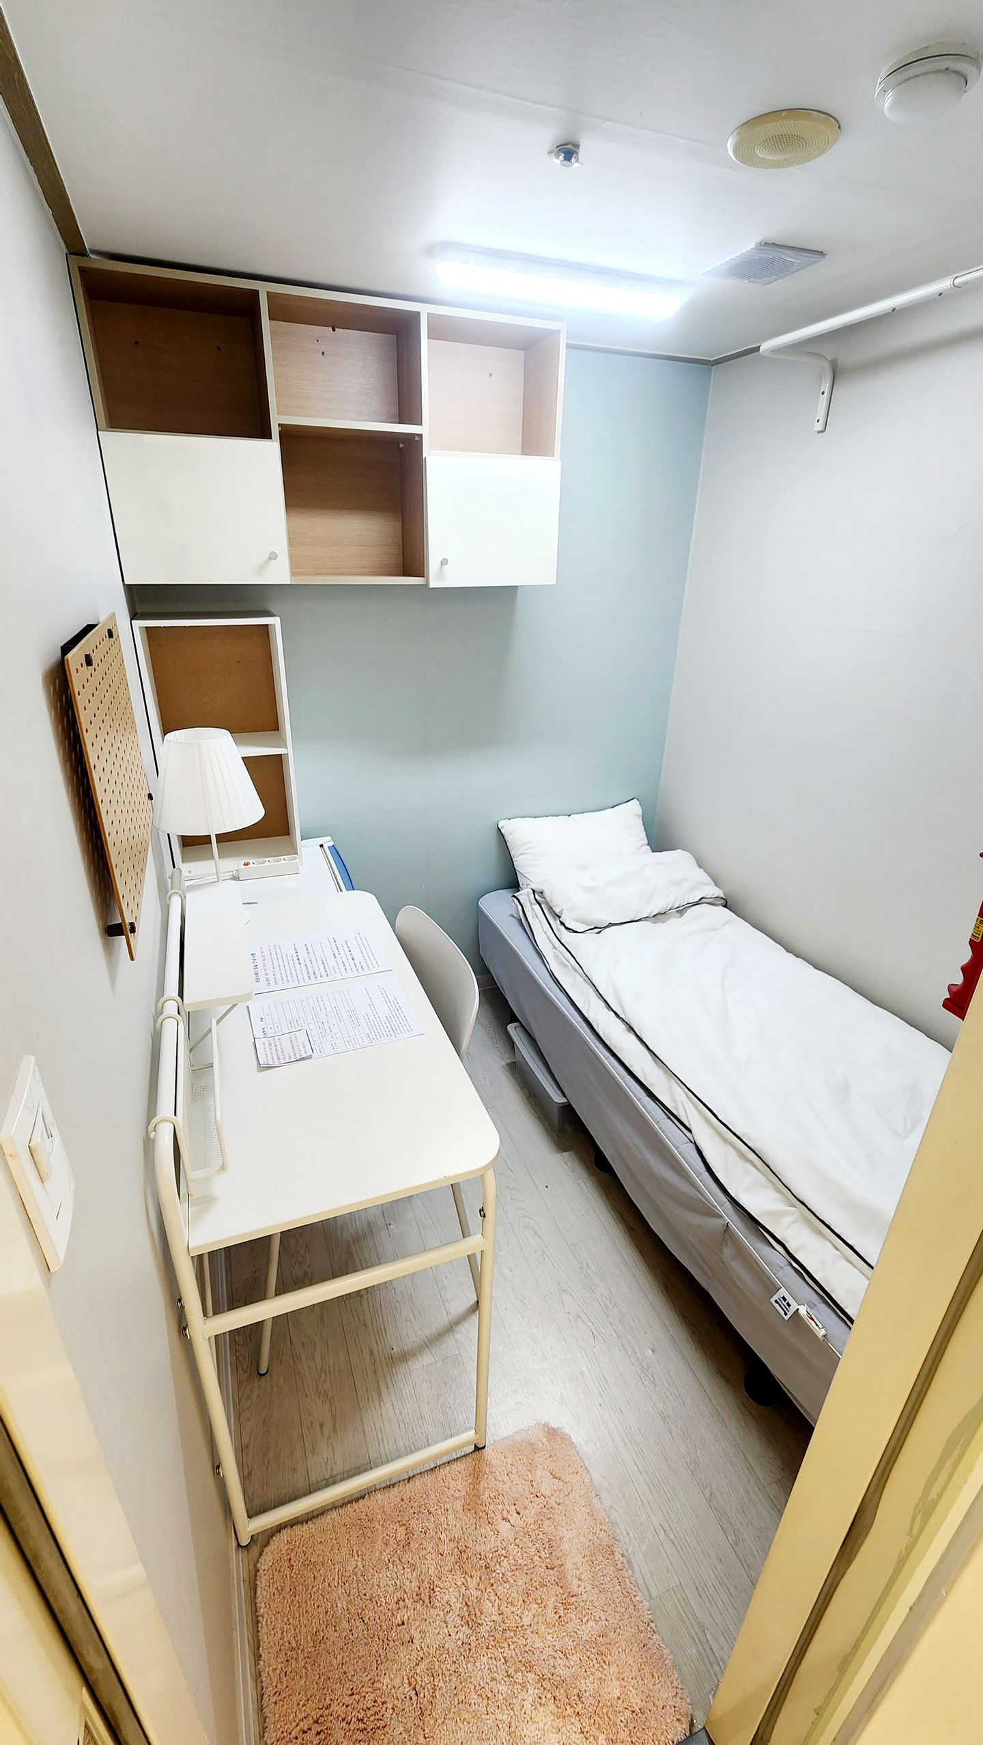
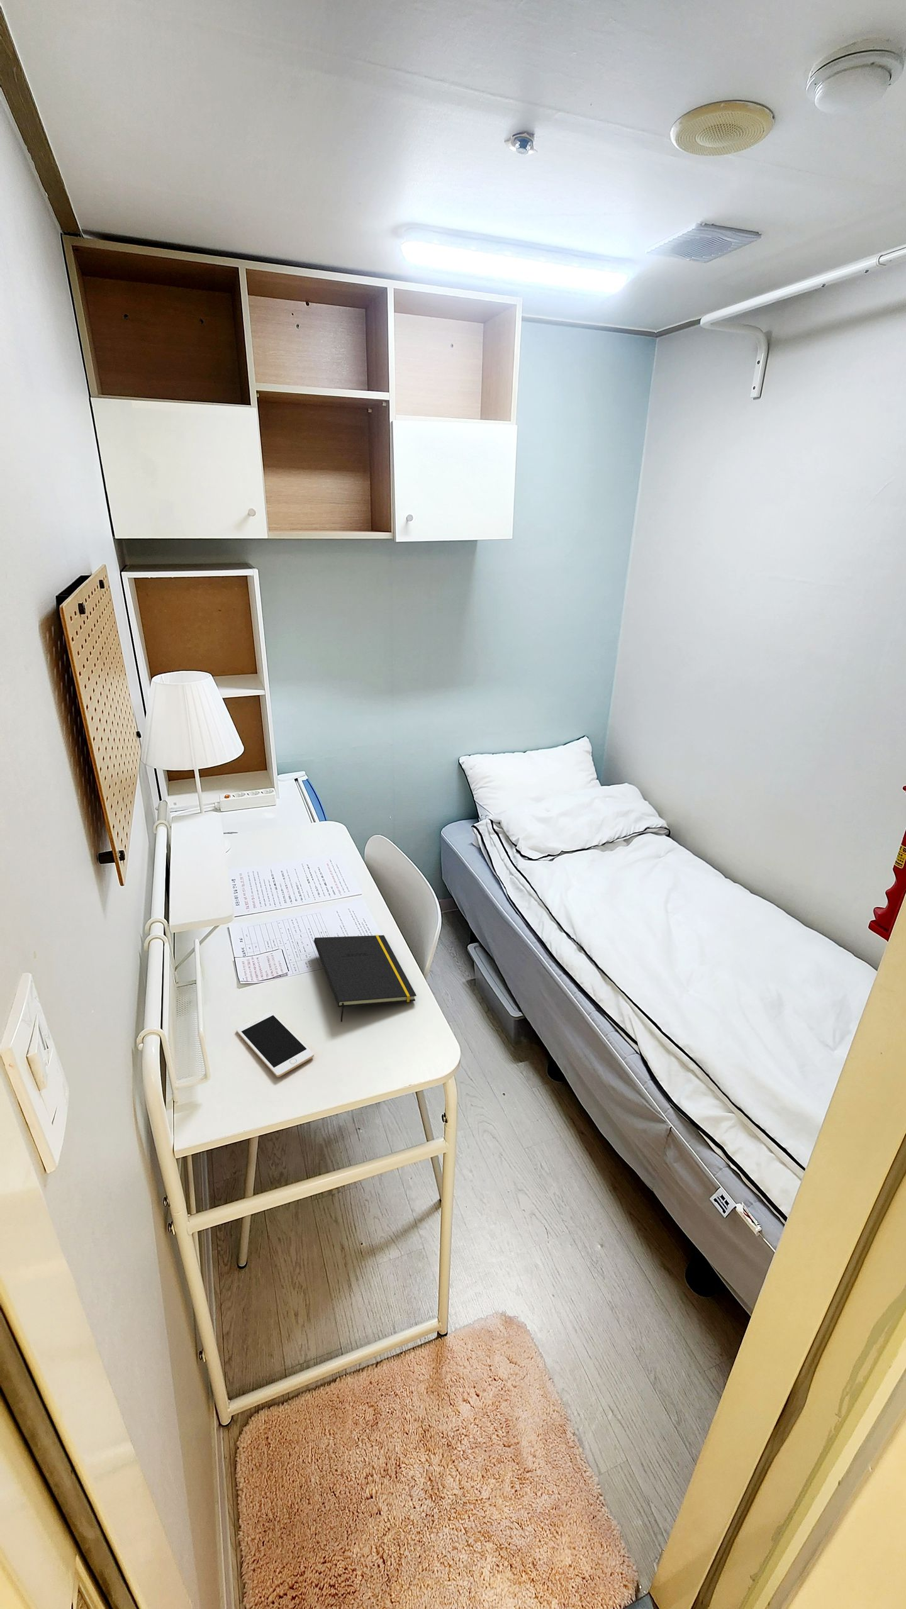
+ notepad [314,935,418,1023]
+ cell phone [236,1011,315,1077]
